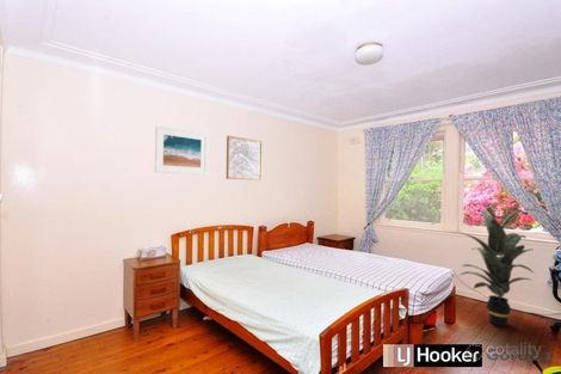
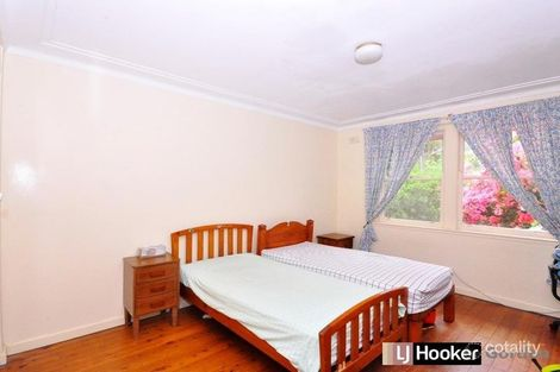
- wall art [226,135,264,182]
- indoor plant [448,200,538,327]
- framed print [154,125,209,176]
